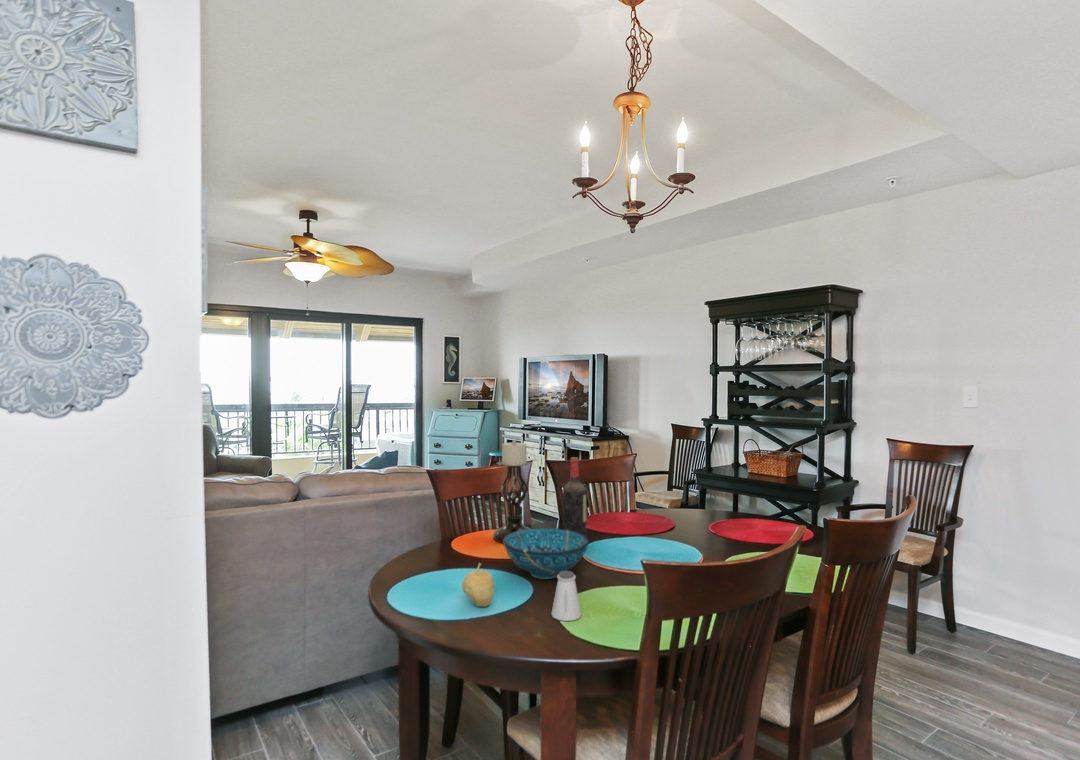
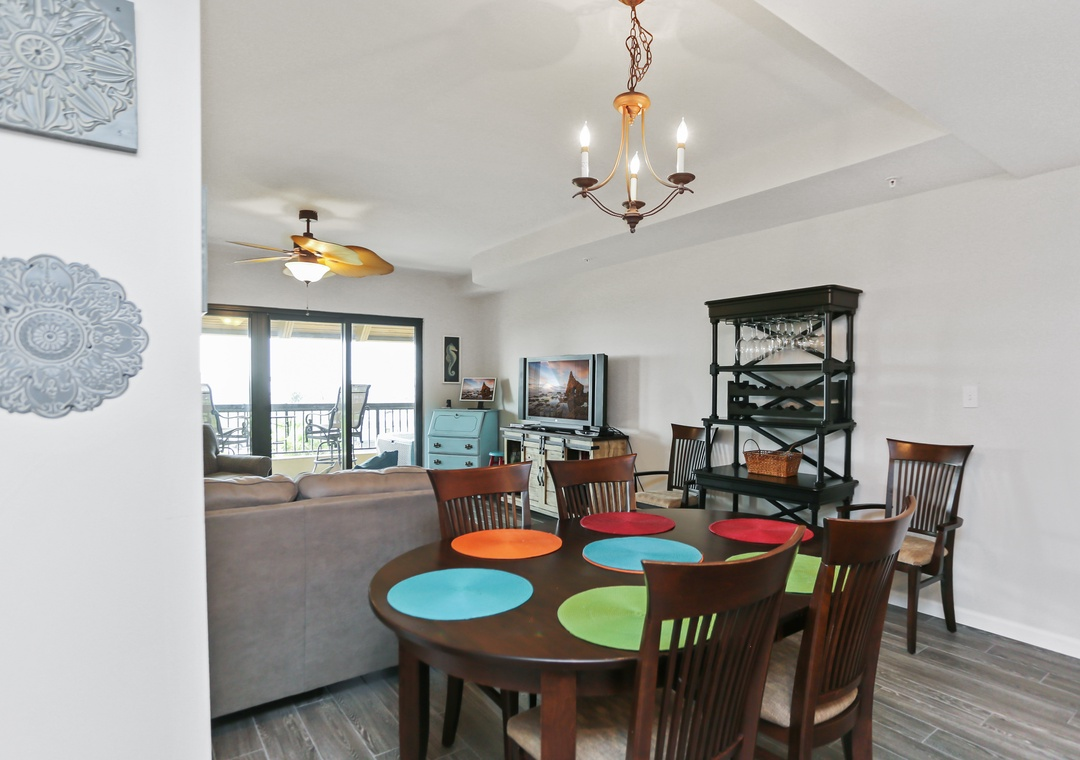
- decorative bowl [503,527,590,580]
- saltshaker [550,570,583,622]
- fruit [461,562,495,608]
- candle holder [492,439,533,544]
- wine bottle [562,456,587,538]
